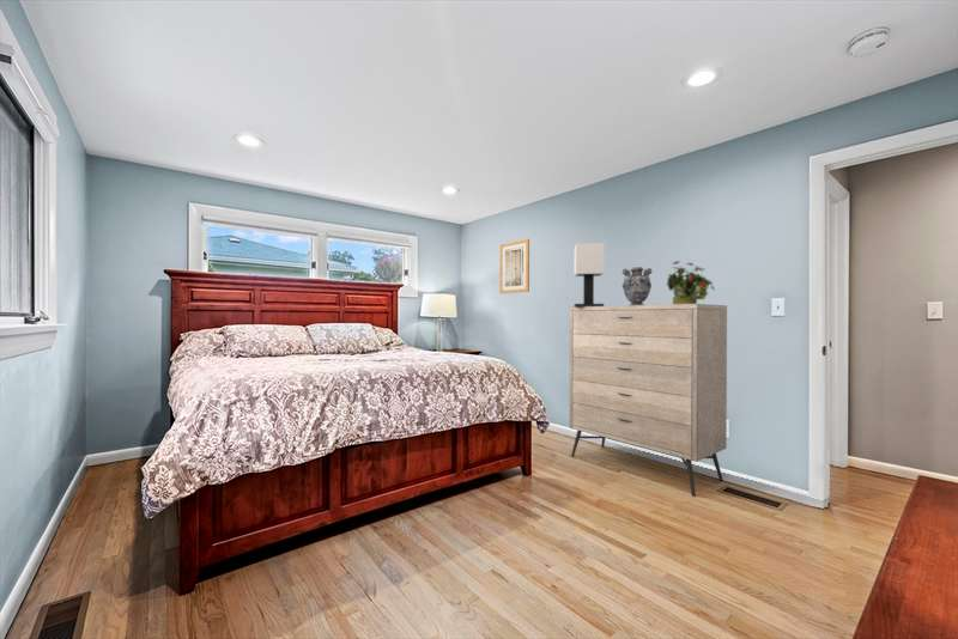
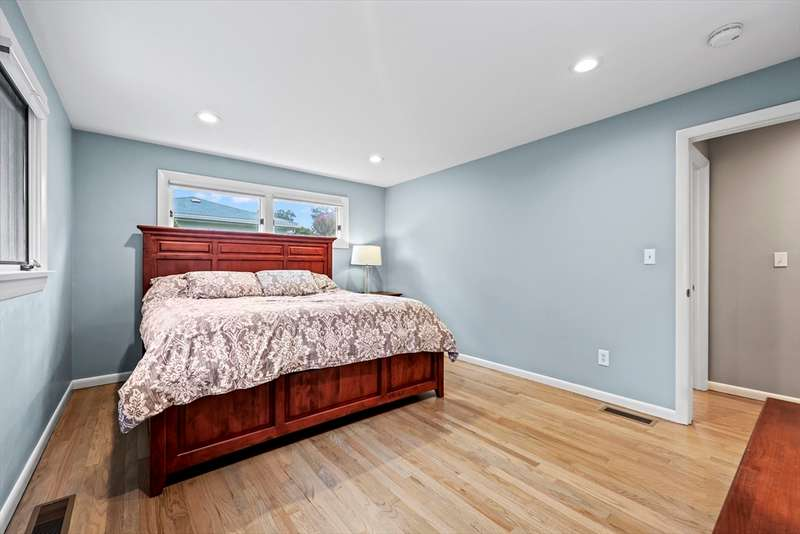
- dresser [569,303,728,498]
- potted plant [666,260,716,305]
- wall art [498,238,530,294]
- decorative vase [622,266,654,305]
- table lamp [572,242,606,308]
